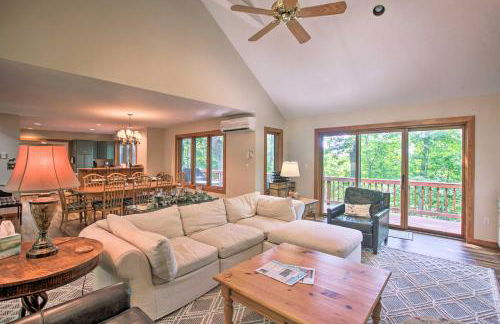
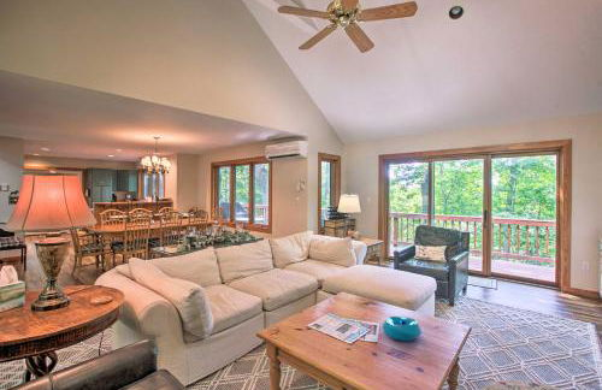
+ bowl [382,315,423,342]
